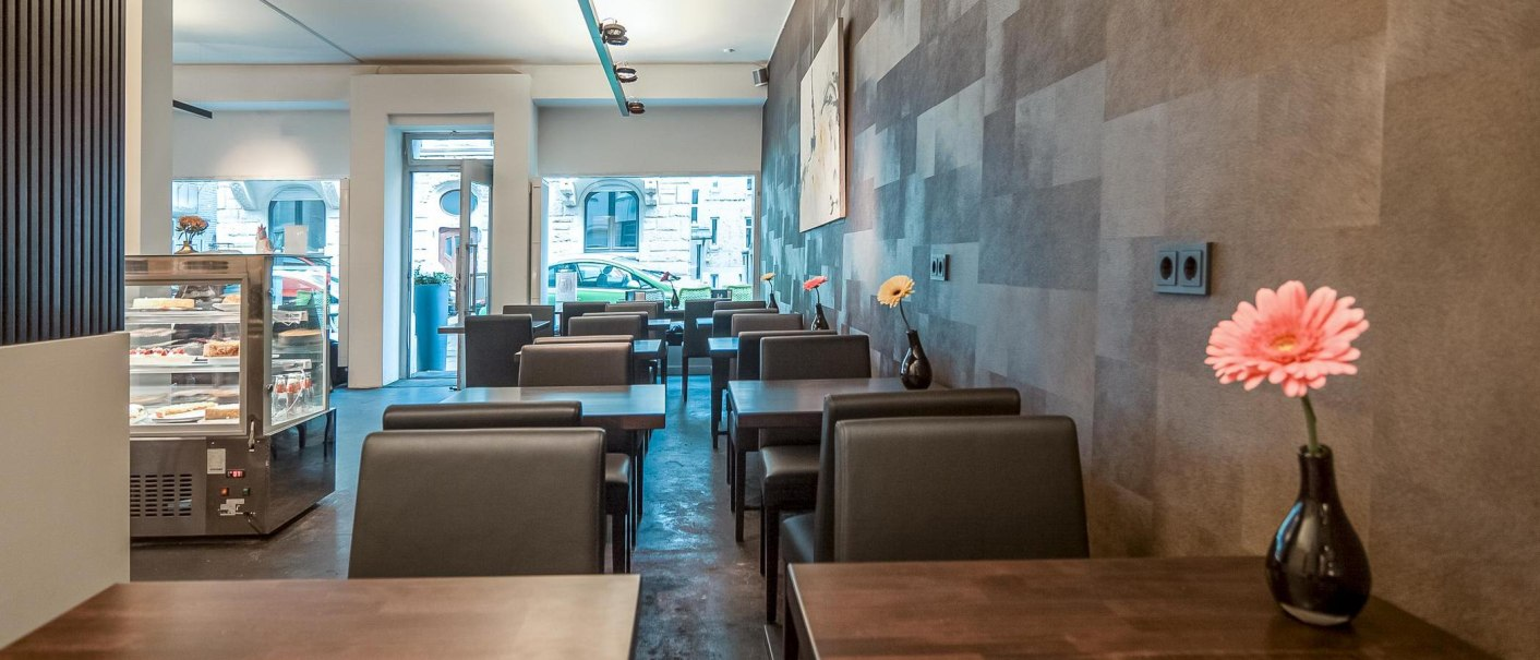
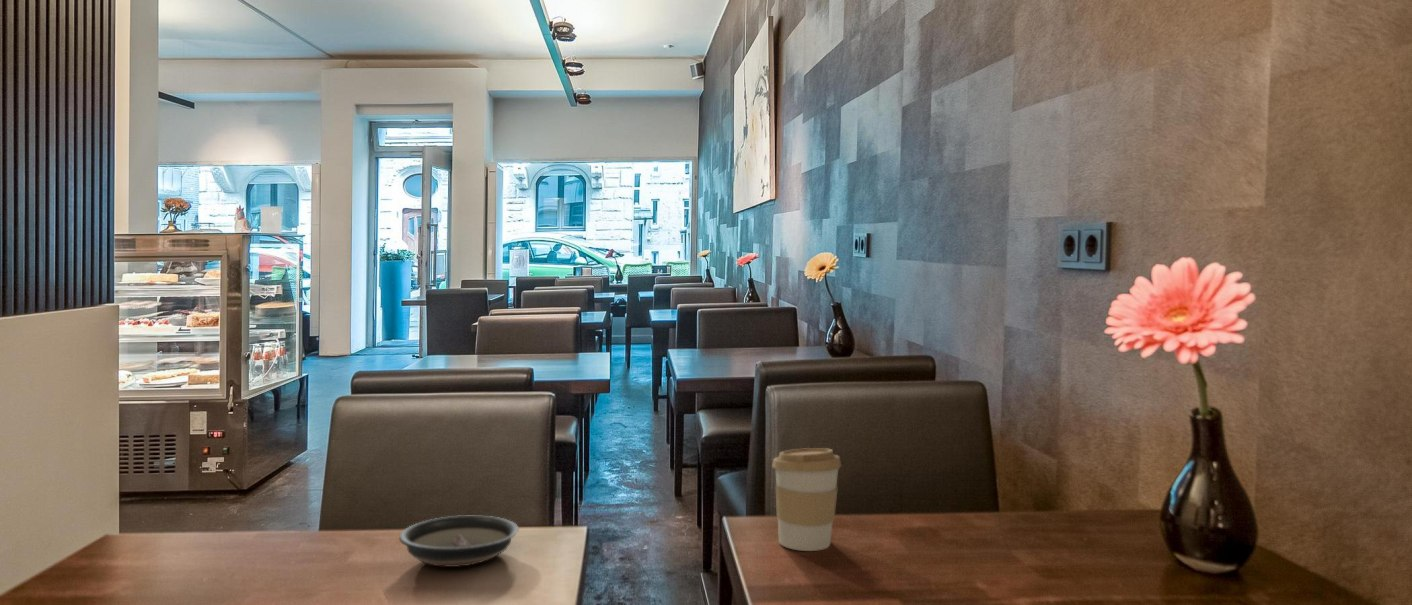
+ coffee cup [771,447,842,552]
+ saucer [398,515,520,568]
